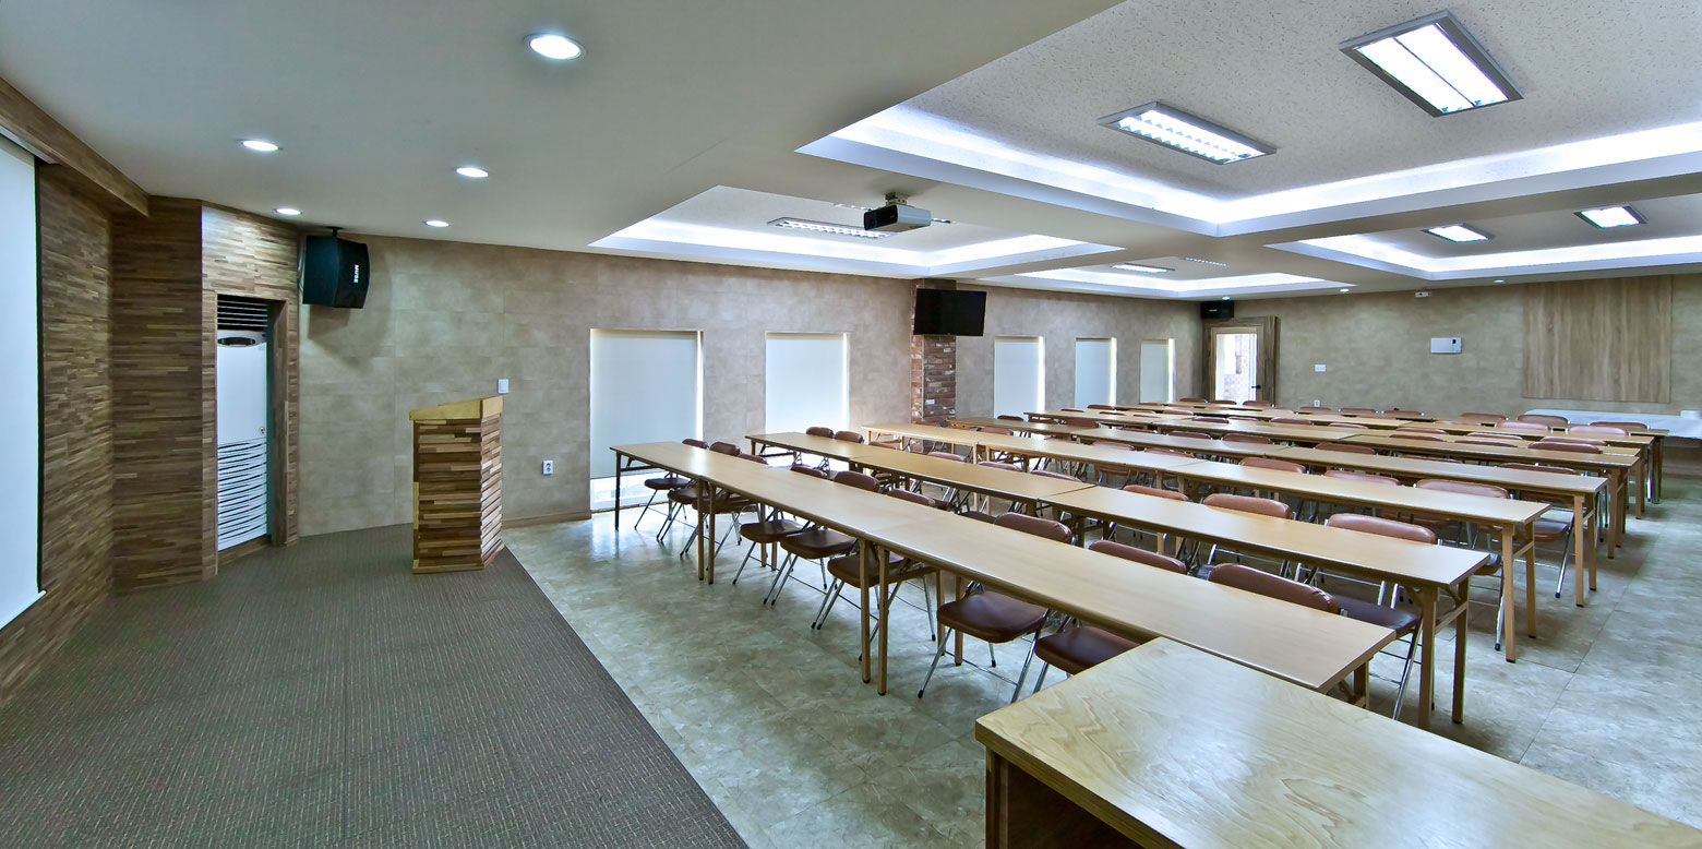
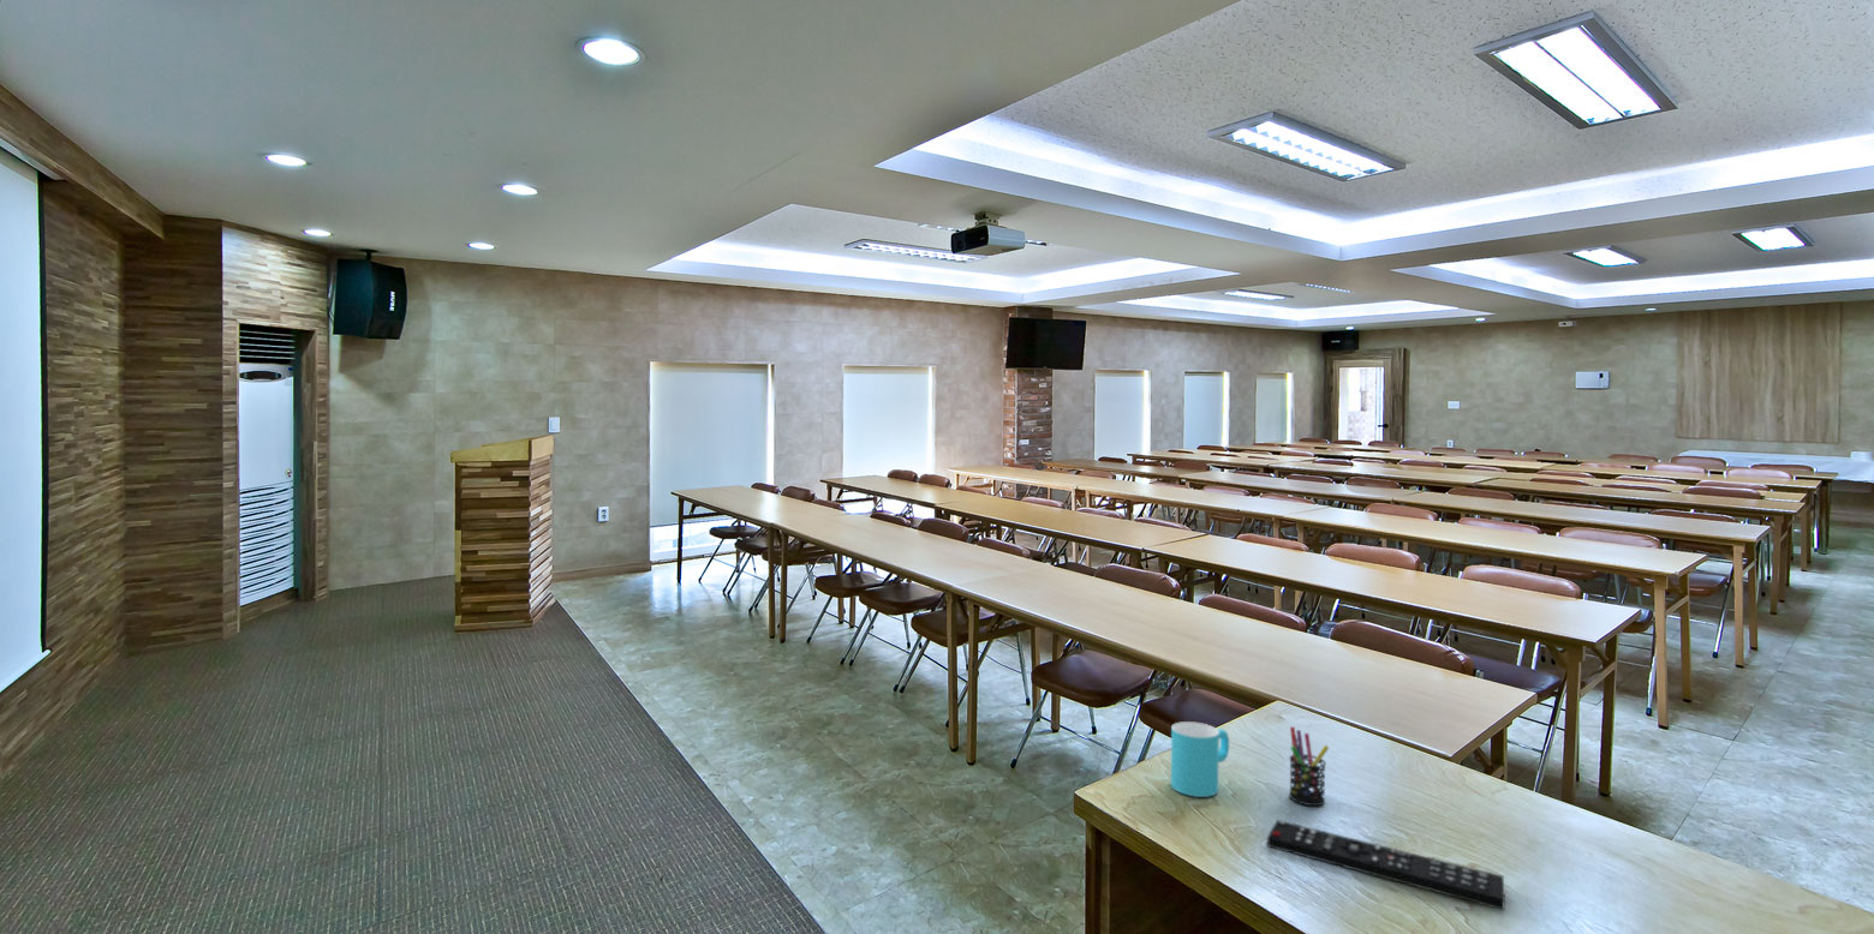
+ cup [1170,720,1230,798]
+ remote control [1266,819,1506,911]
+ pen holder [1288,725,1330,807]
